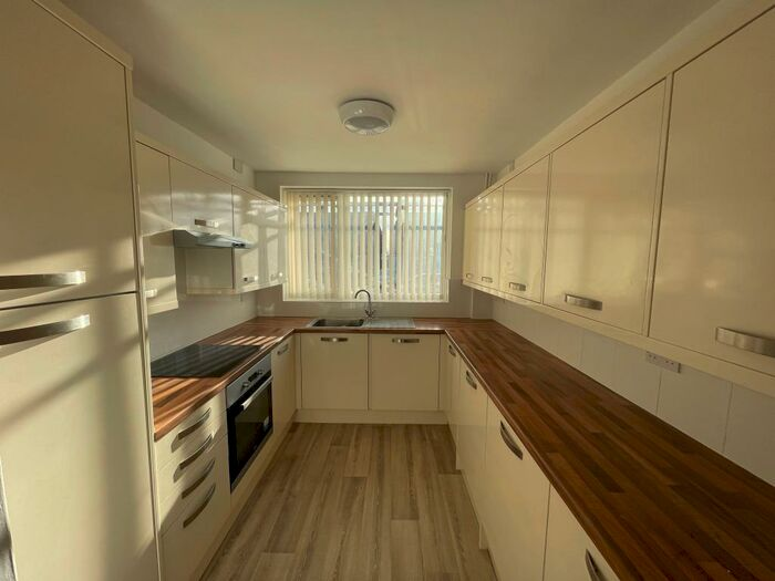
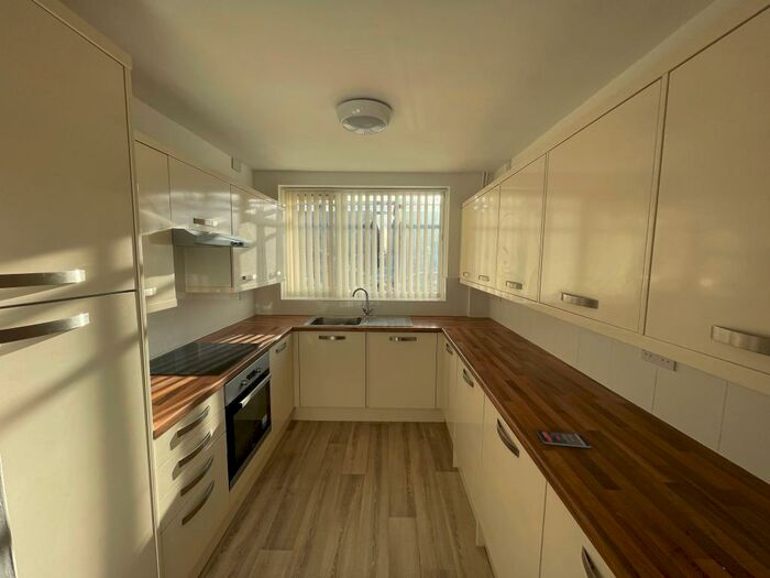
+ smartphone [536,429,592,449]
